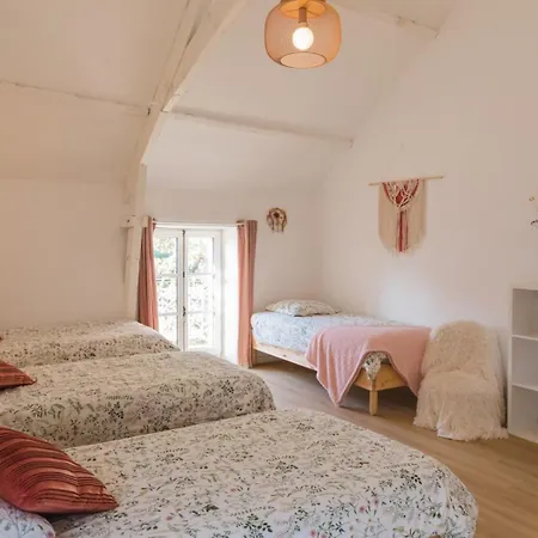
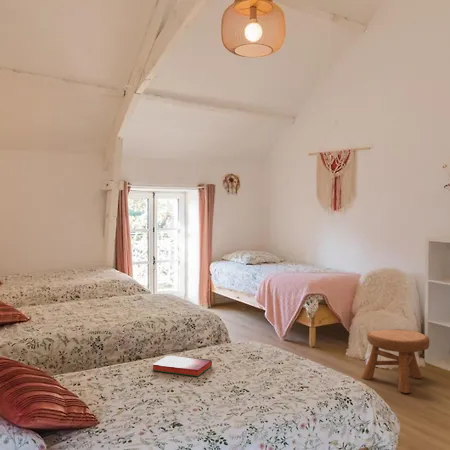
+ hardback book [151,354,213,377]
+ stool [361,328,430,394]
